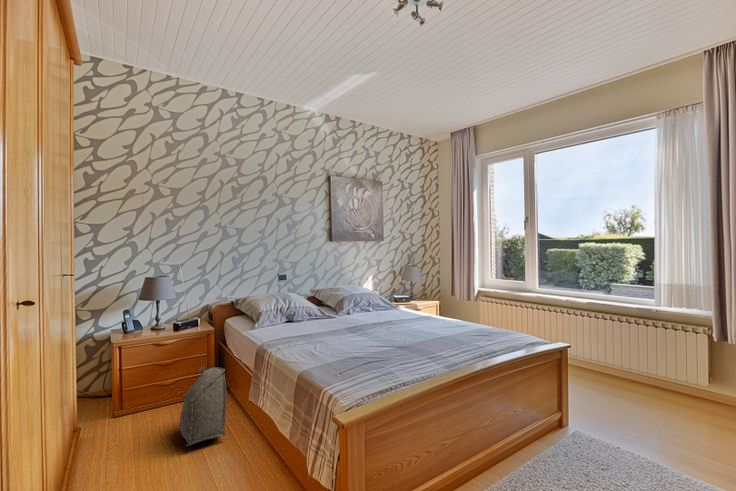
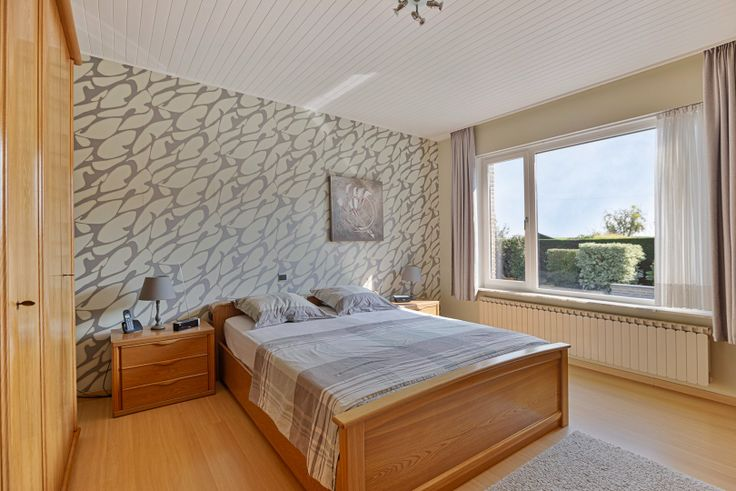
- backpack [179,365,228,447]
